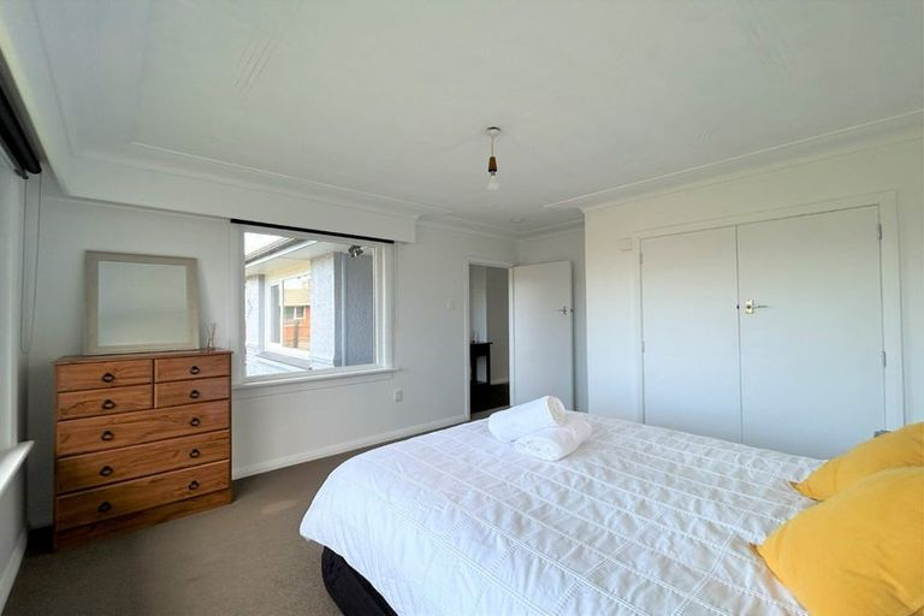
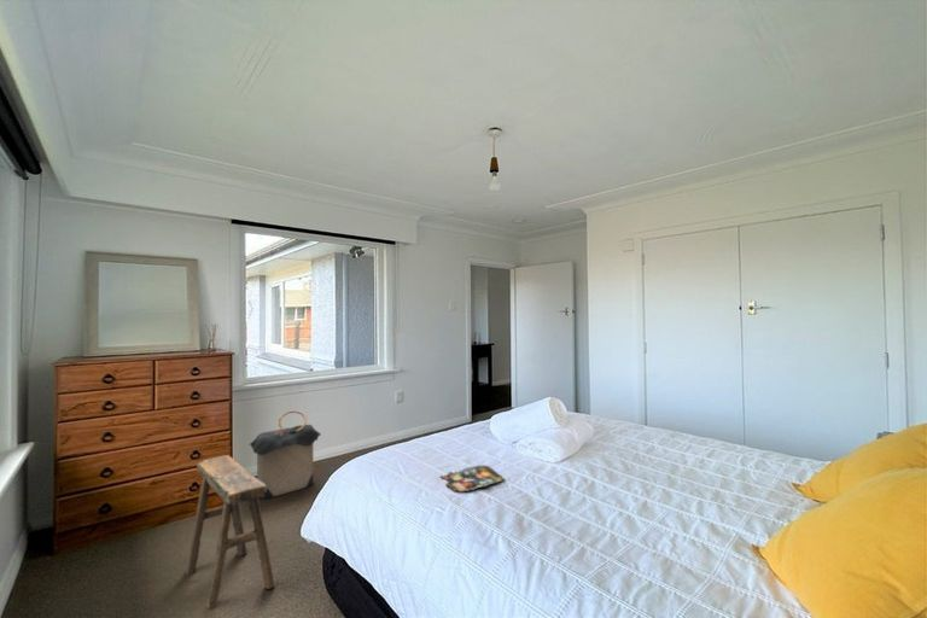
+ stool [185,454,276,610]
+ laundry hamper [249,409,322,500]
+ magazine [438,465,505,492]
